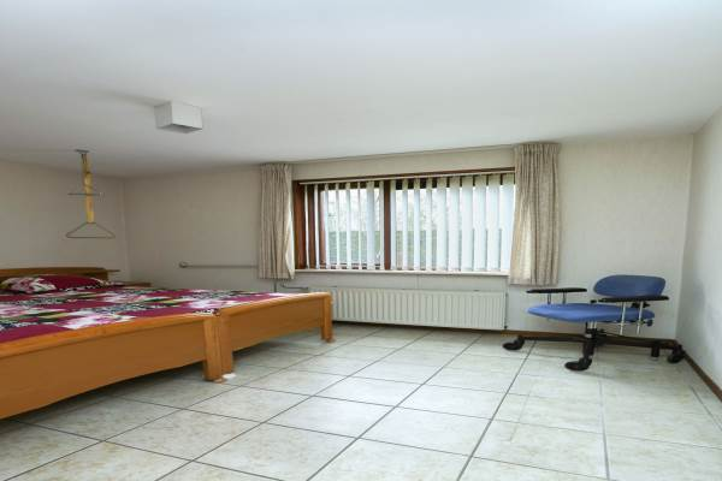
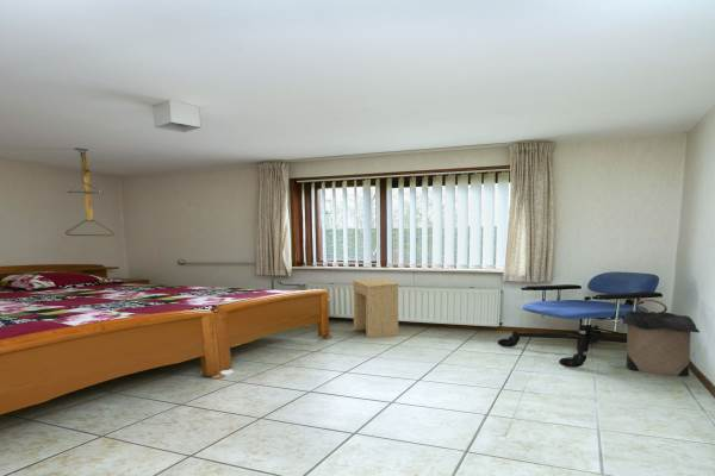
+ side table [352,276,400,339]
+ laundry hamper [621,298,701,377]
